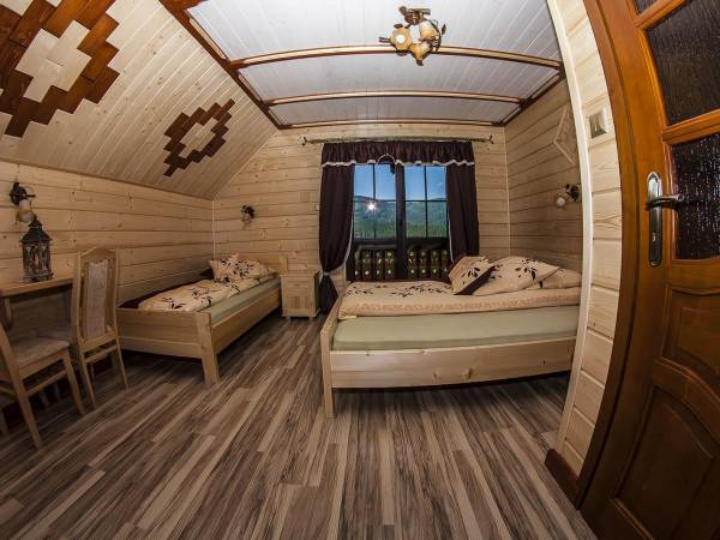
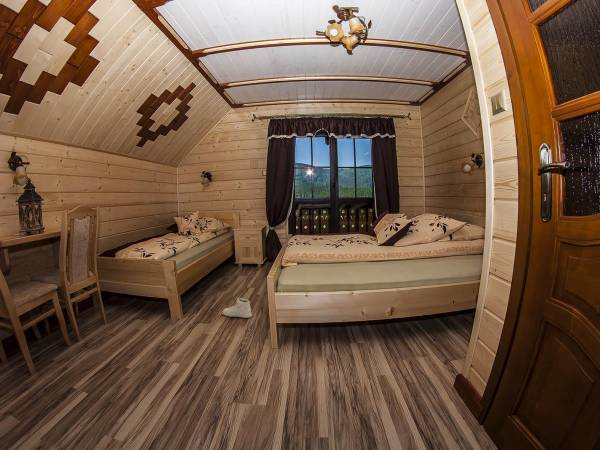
+ sneaker [222,297,253,319]
